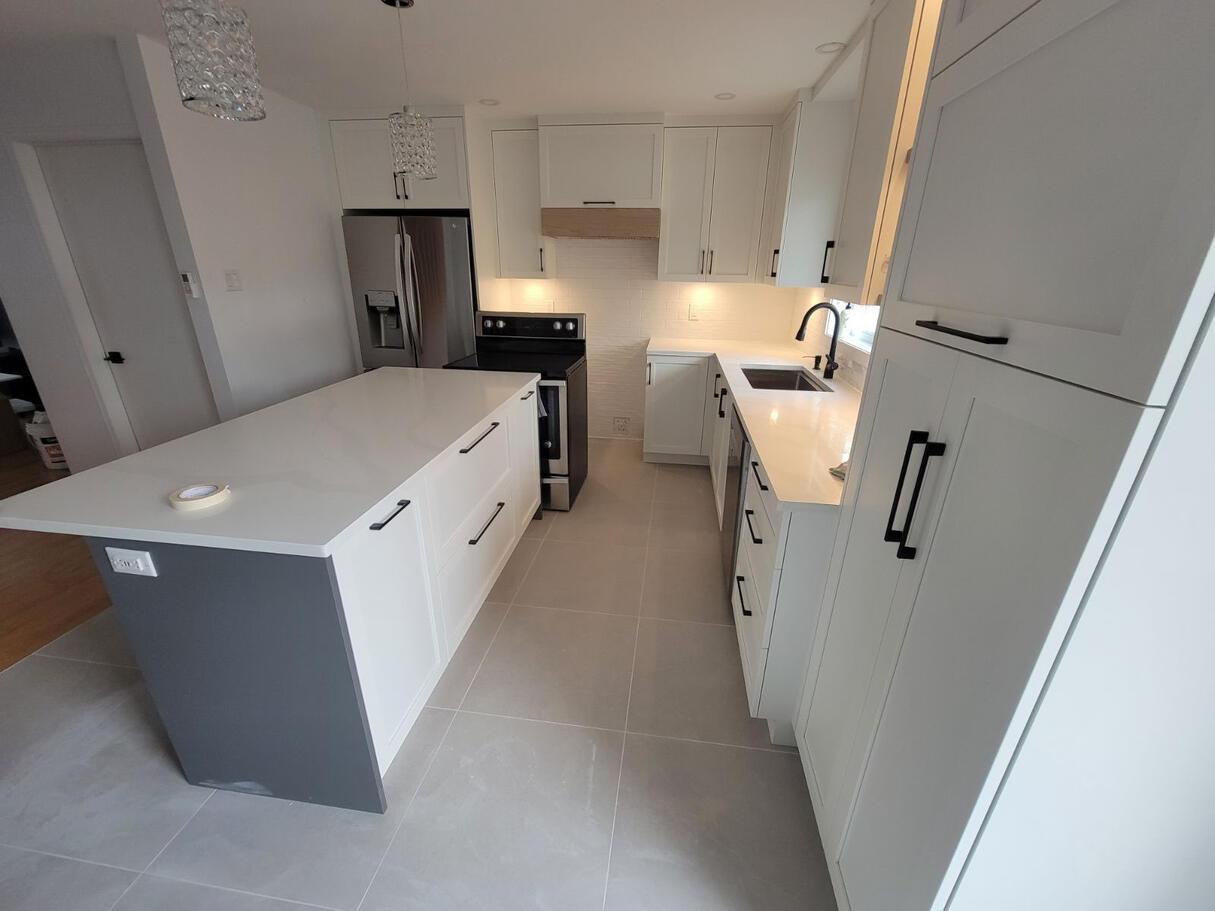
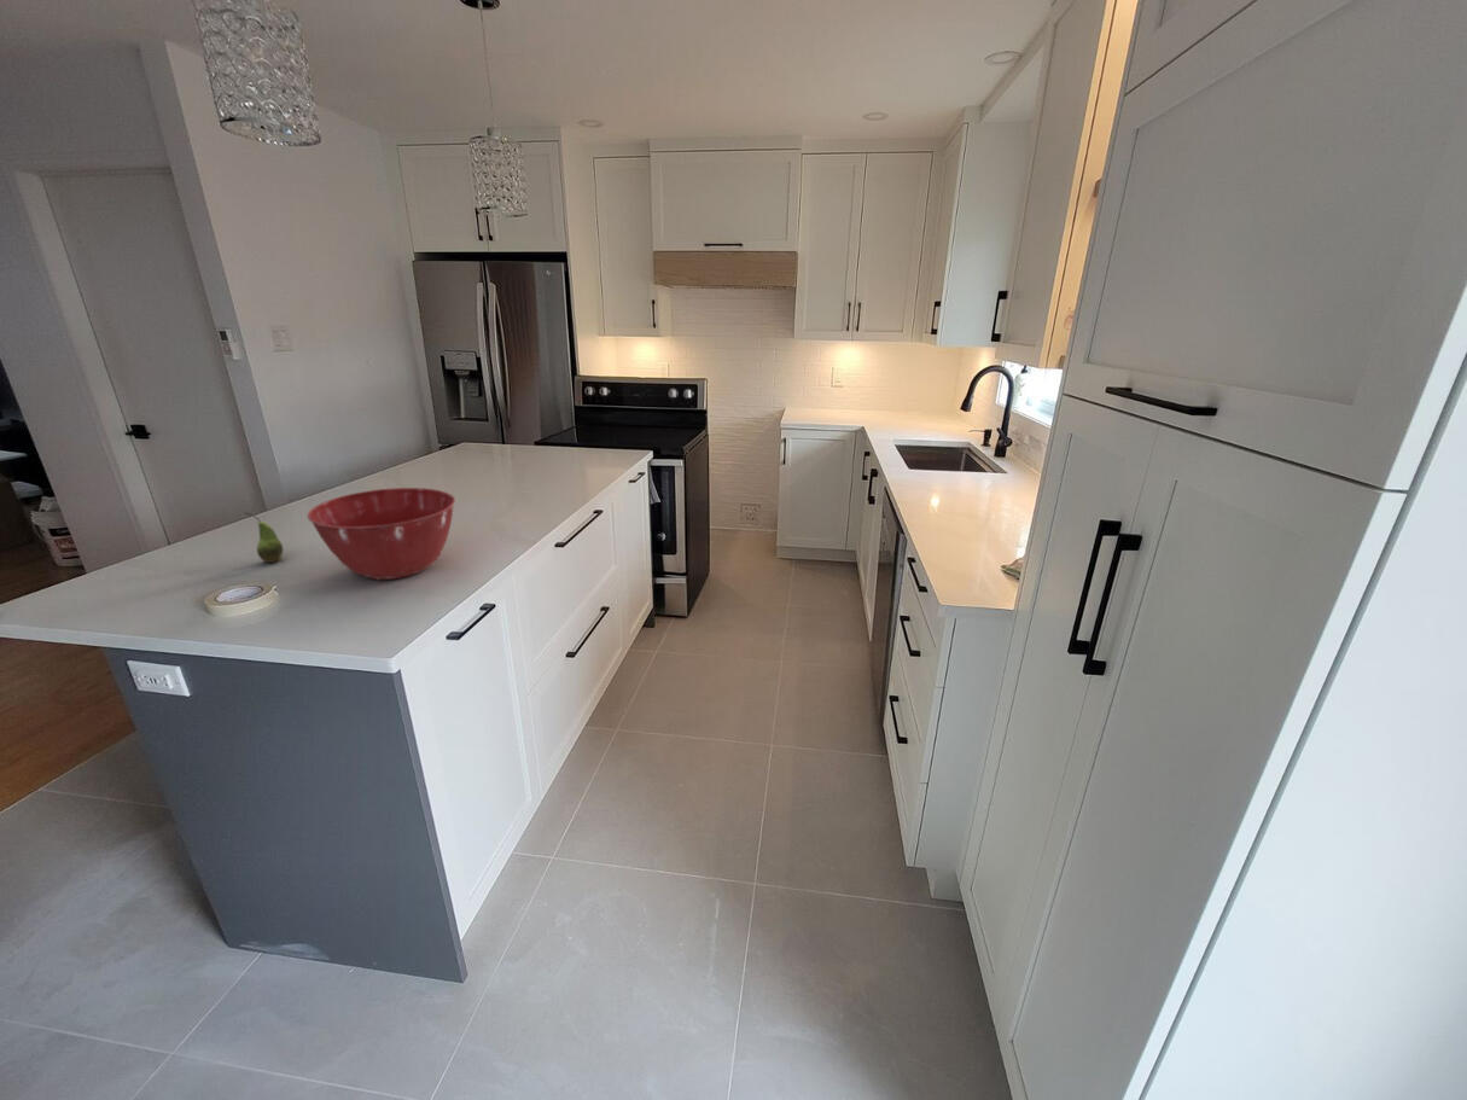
+ fruit [244,511,285,564]
+ mixing bowl [307,487,456,581]
